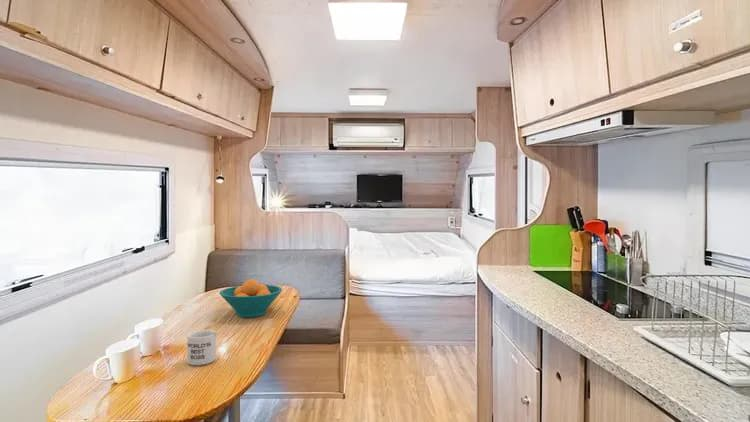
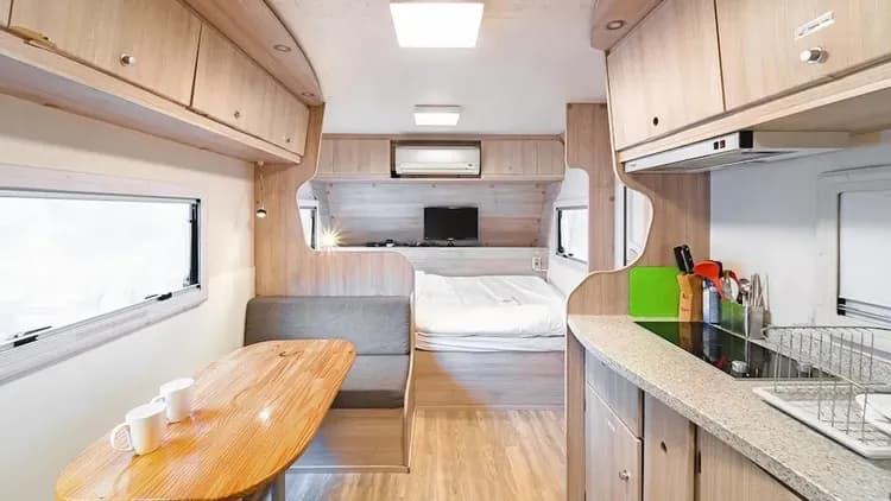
- fruit bowl [218,278,283,318]
- mug [186,329,217,366]
